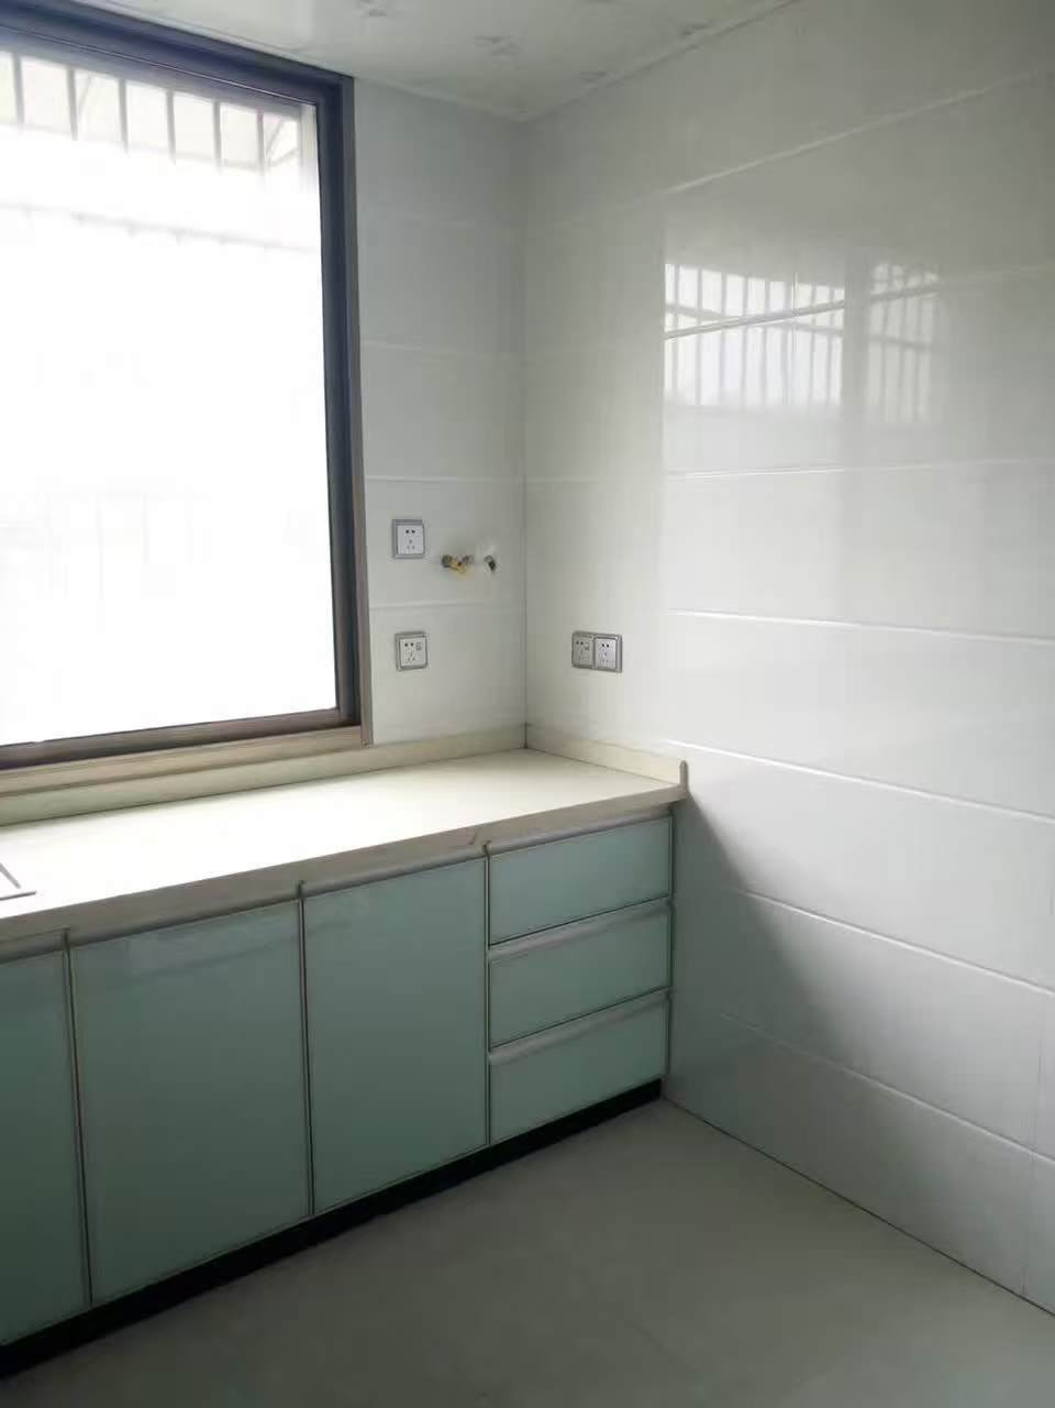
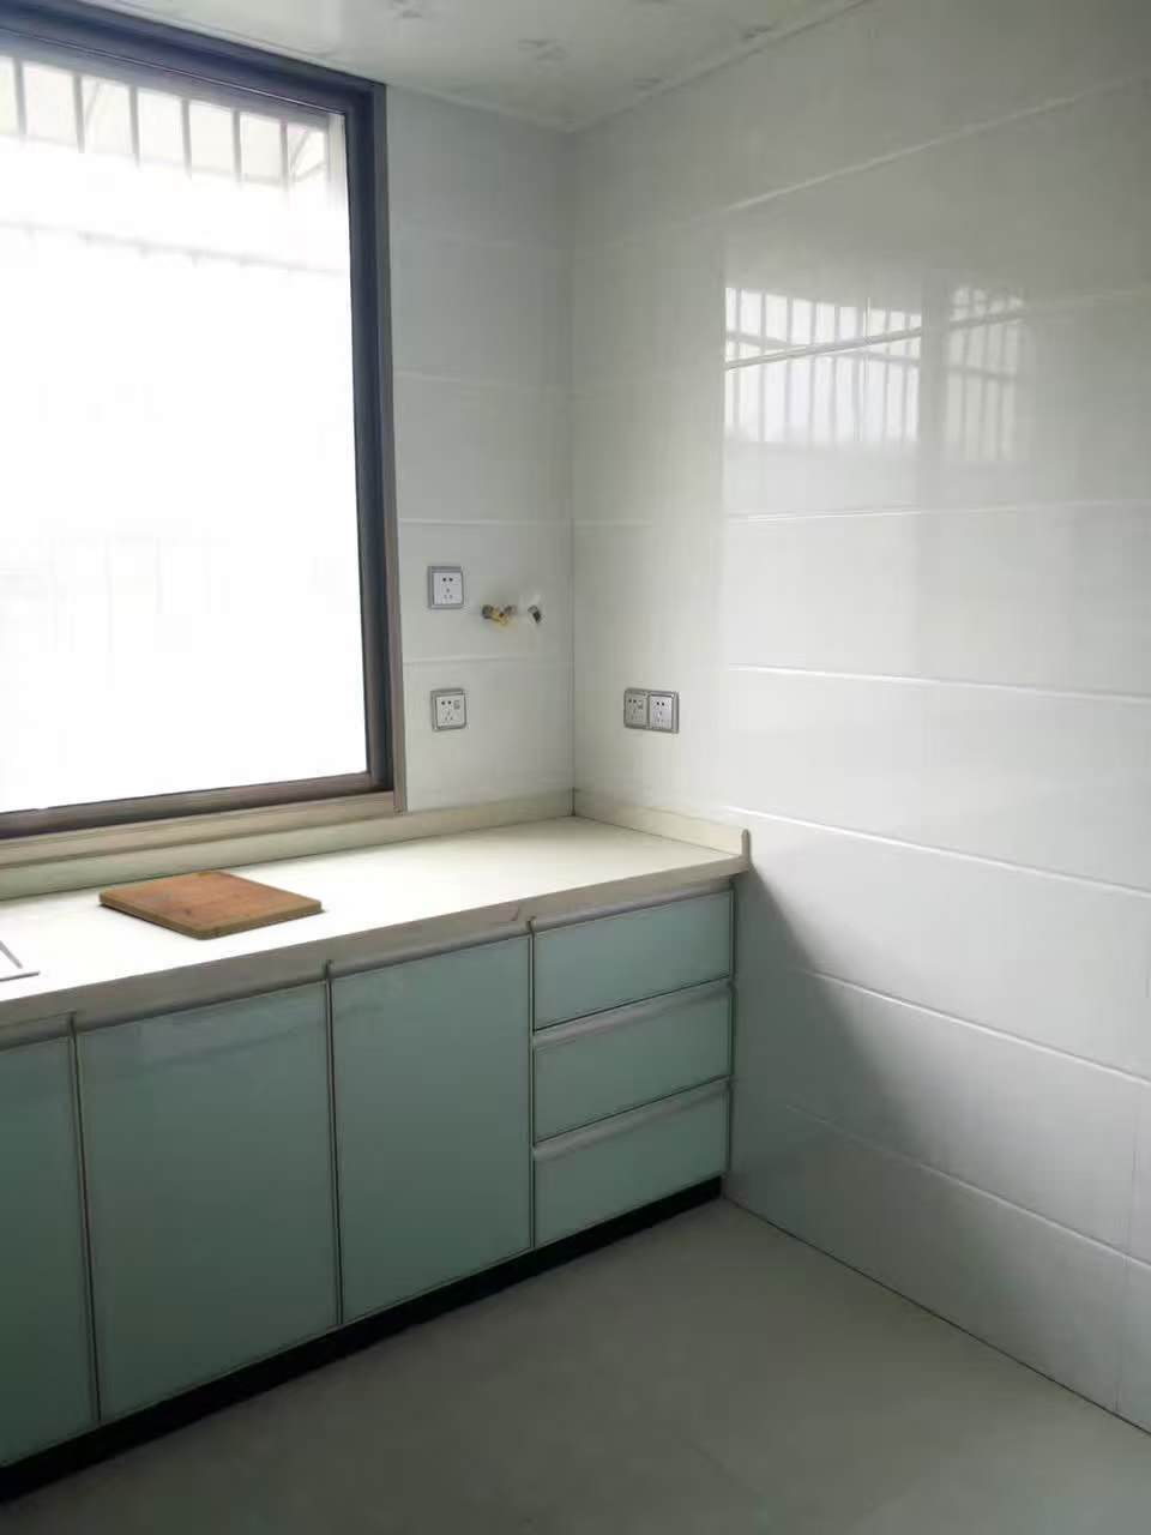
+ cutting board [97,868,324,940]
